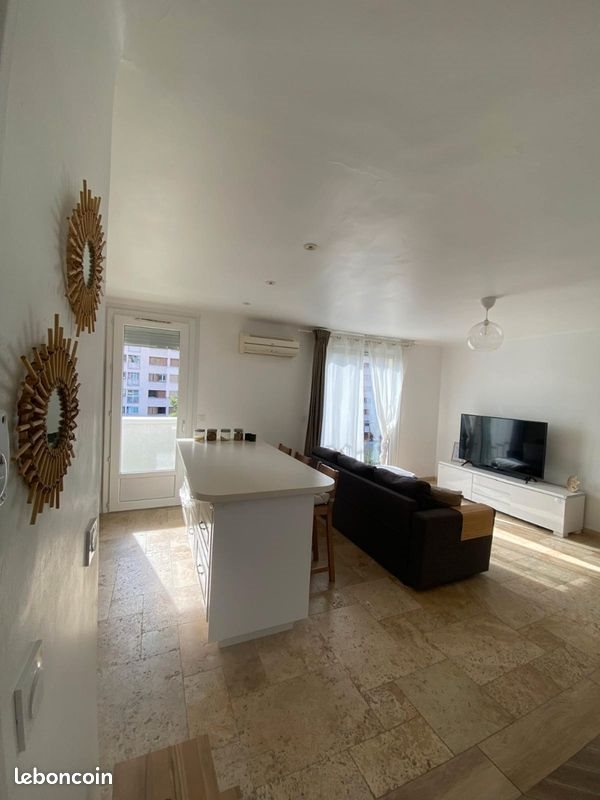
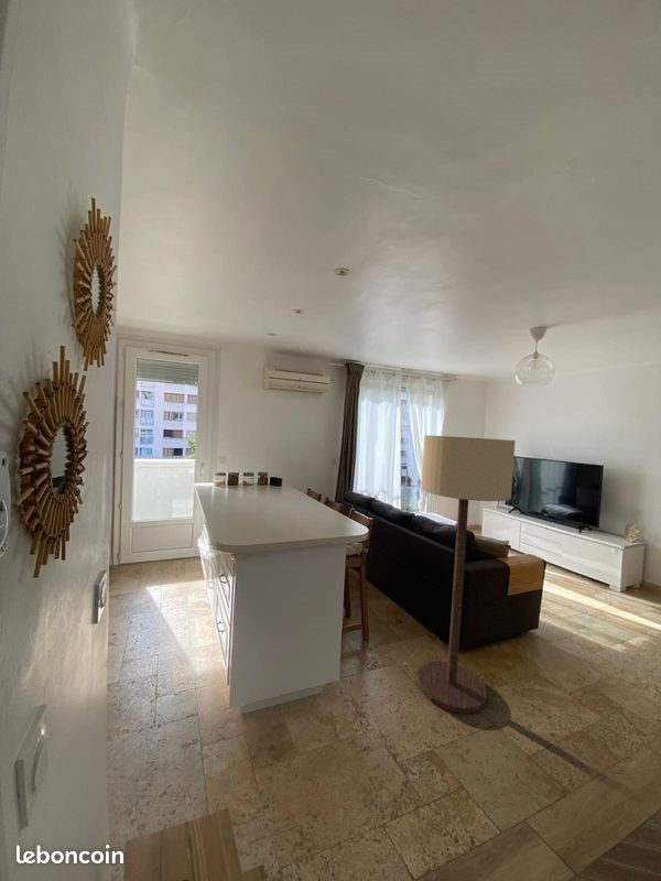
+ floor lamp [416,434,517,715]
